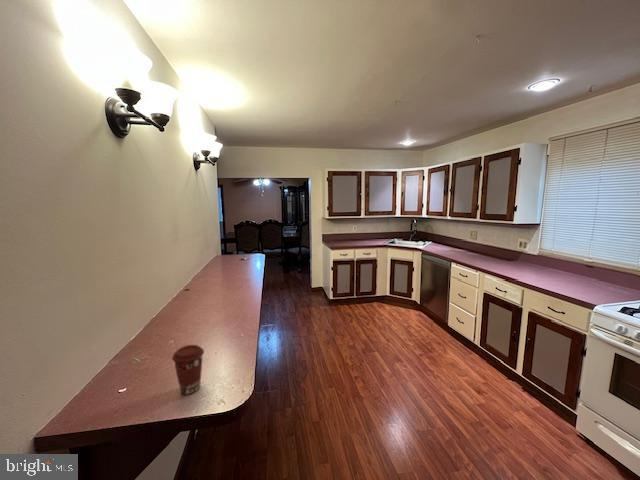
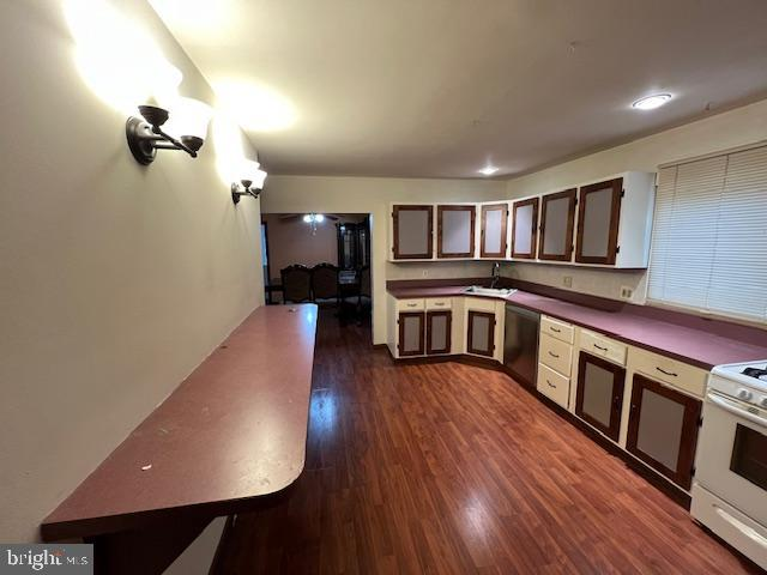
- coffee cup [171,344,205,395]
